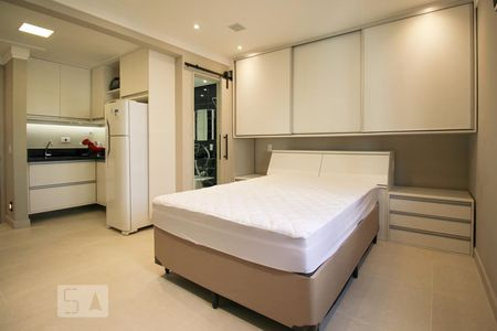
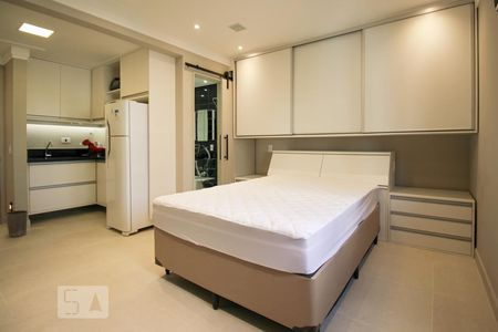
+ waste basket [4,209,29,238]
